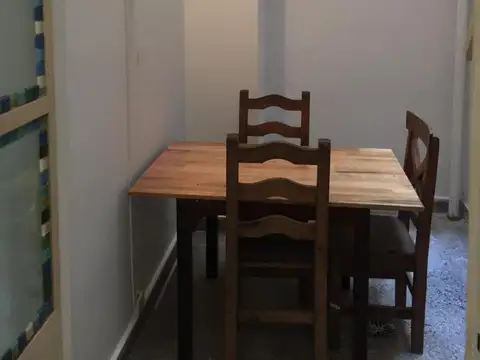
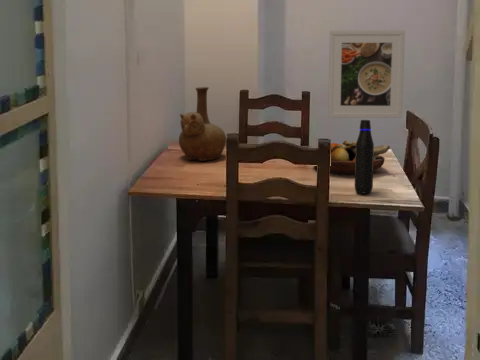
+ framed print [327,29,406,119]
+ water bottle [354,119,375,195]
+ vase [178,86,227,162]
+ fruit bowl [313,140,391,175]
